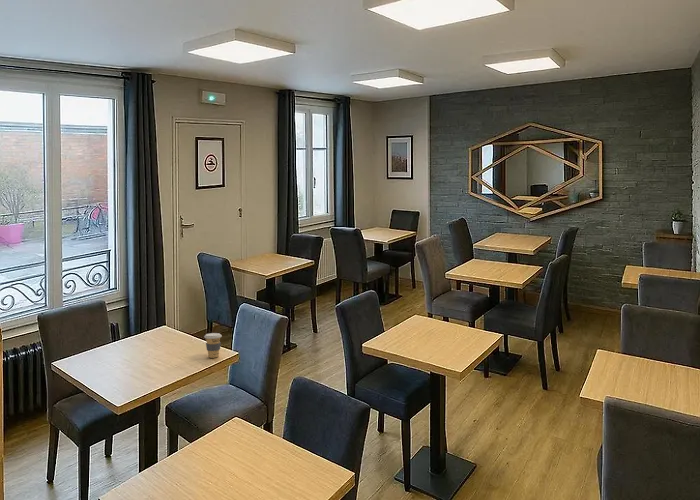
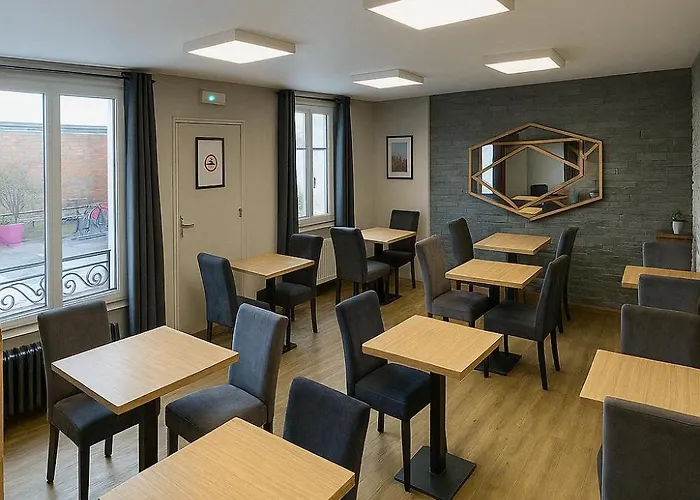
- coffee cup [203,332,223,359]
